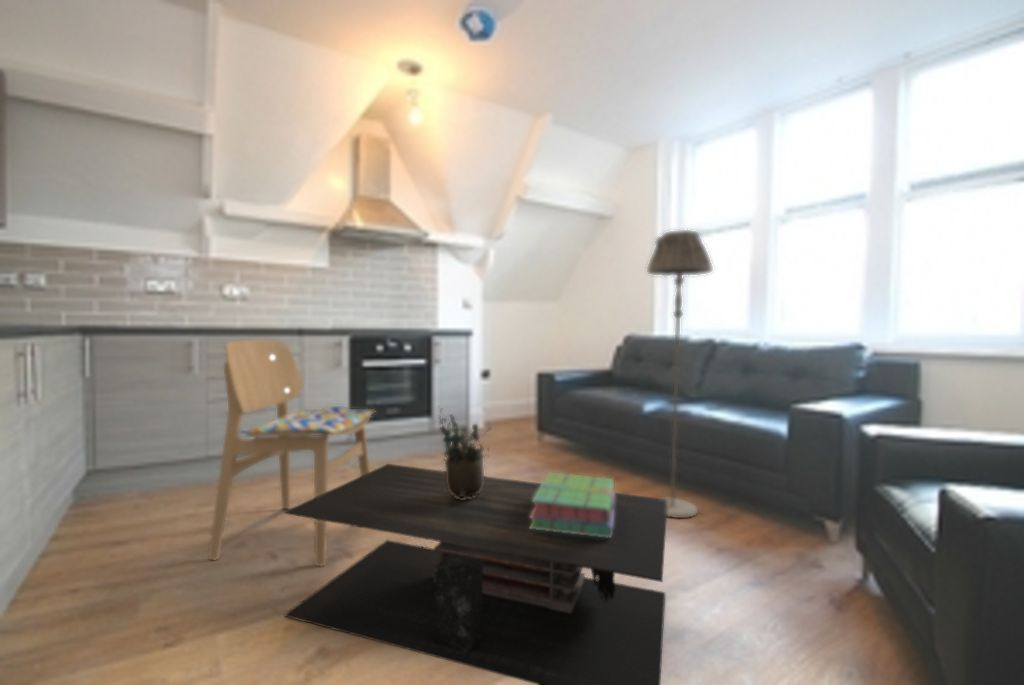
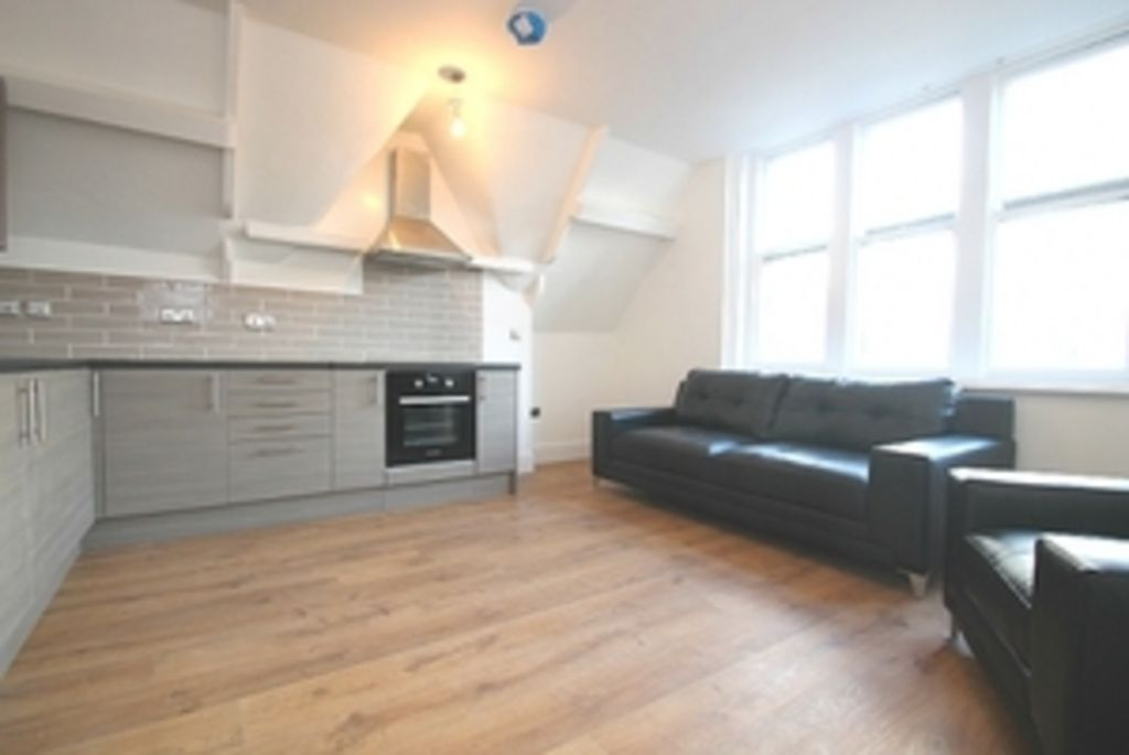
- coffee table [283,463,668,685]
- potted plant [437,406,493,500]
- floor lamp [646,229,714,519]
- dining chair [207,339,376,567]
- stack of books [529,472,615,538]
